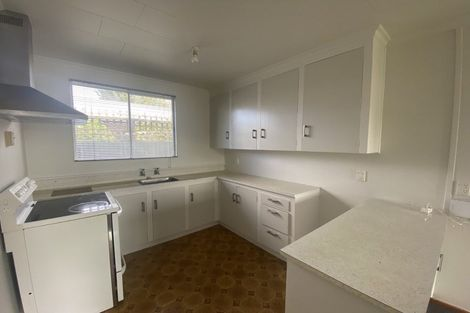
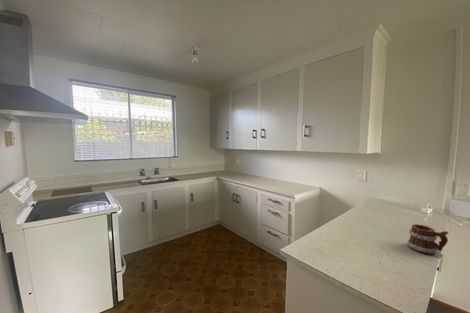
+ mug [406,223,450,256]
